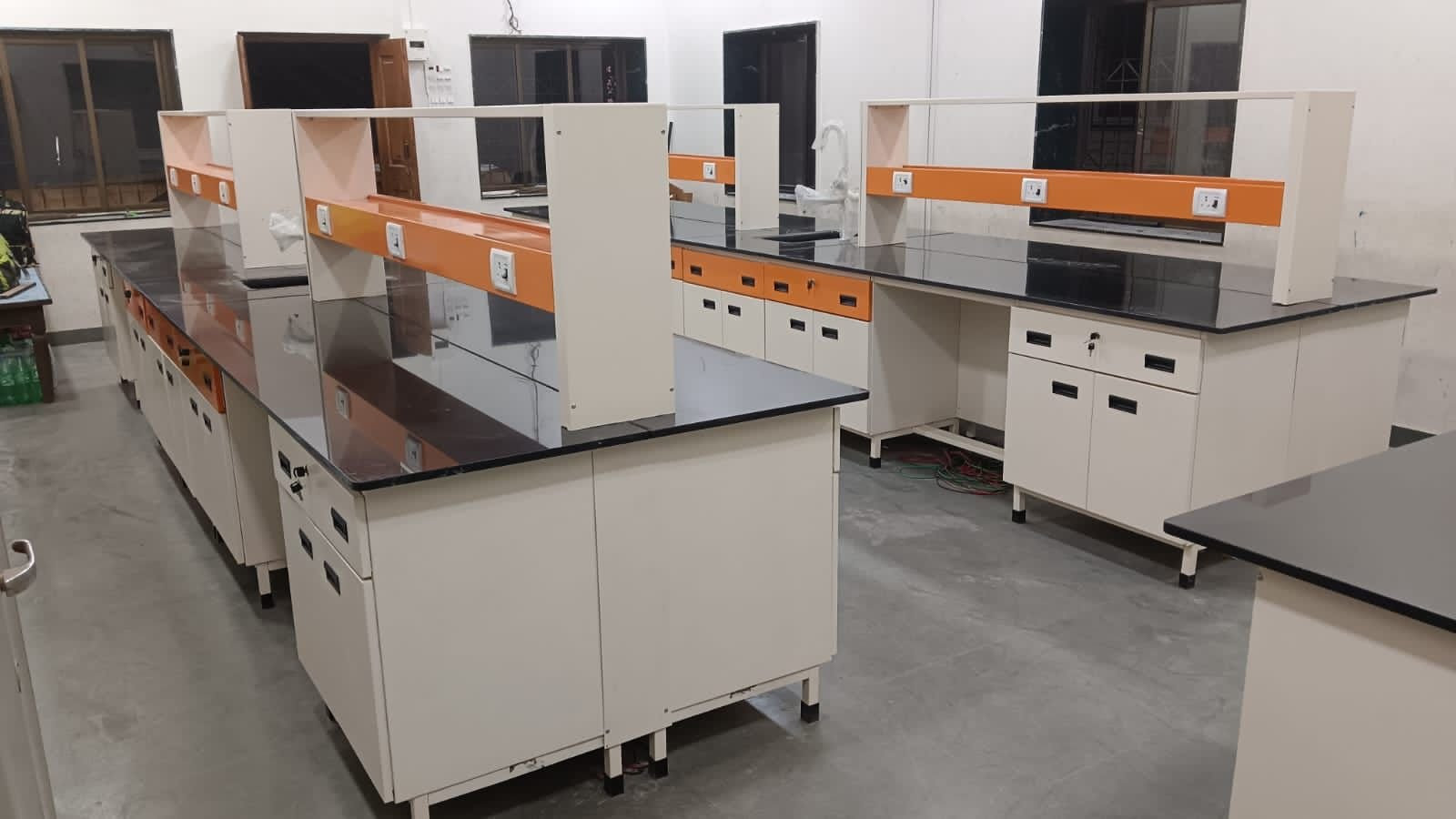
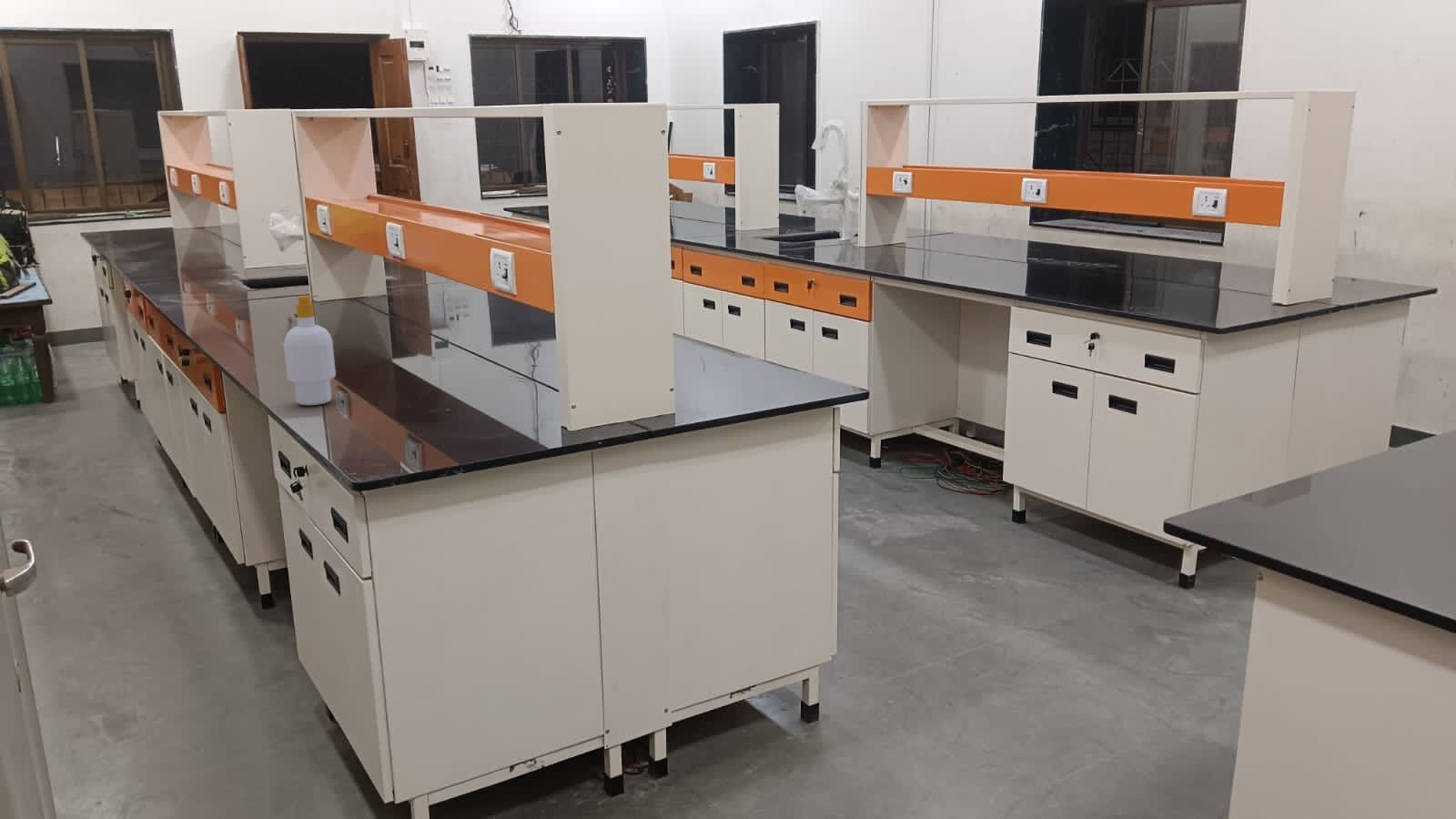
+ soap bottle [283,294,337,406]
